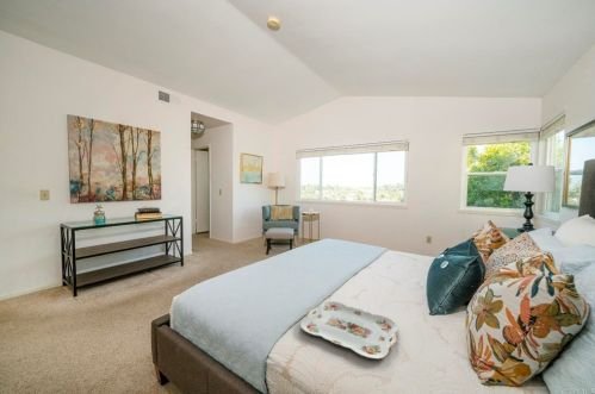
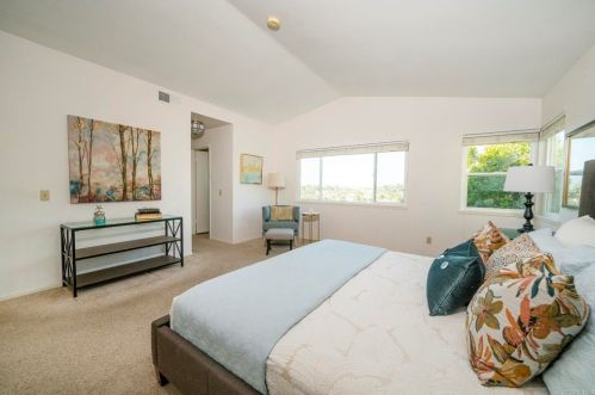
- serving tray [299,300,398,359]
